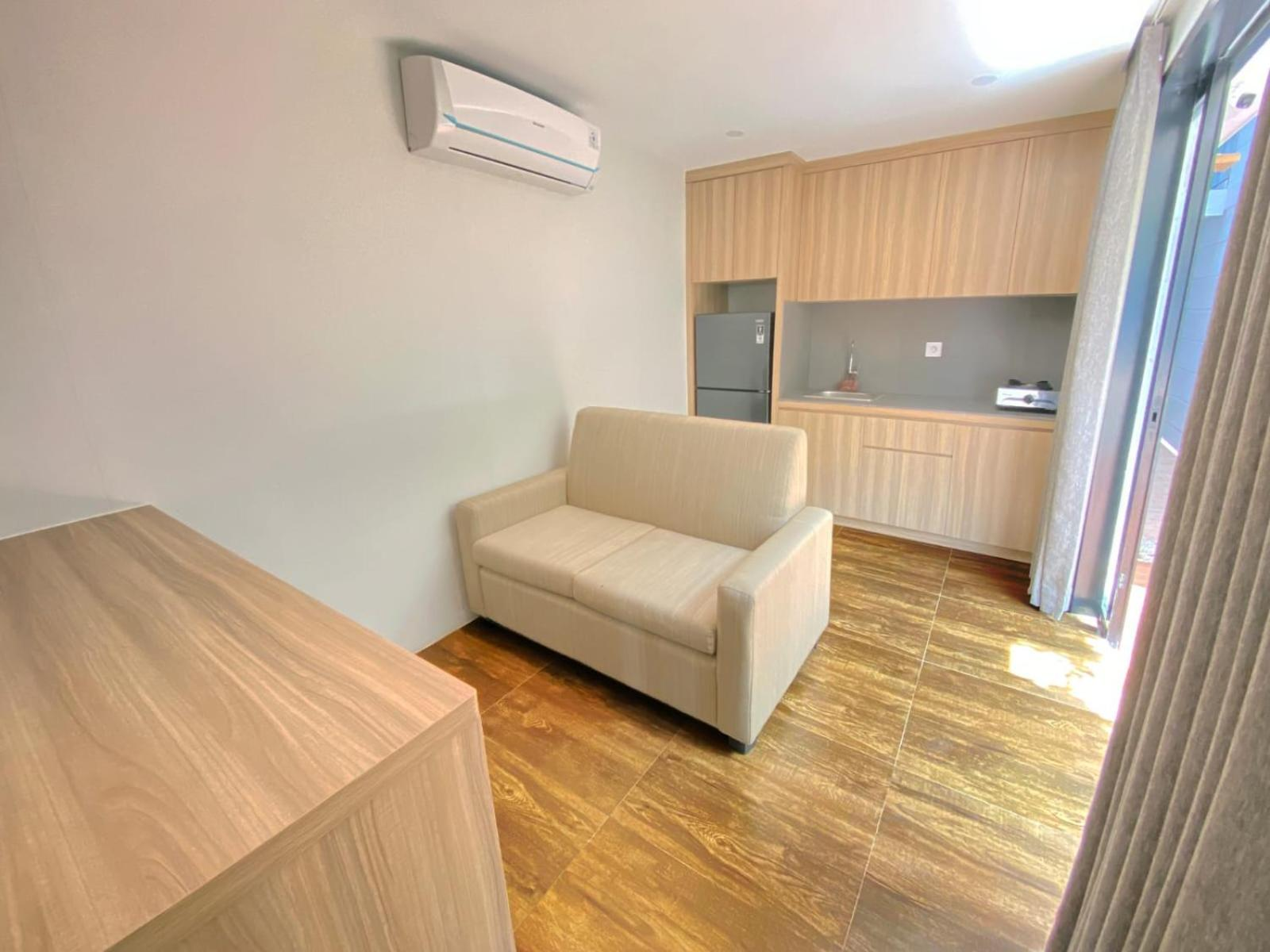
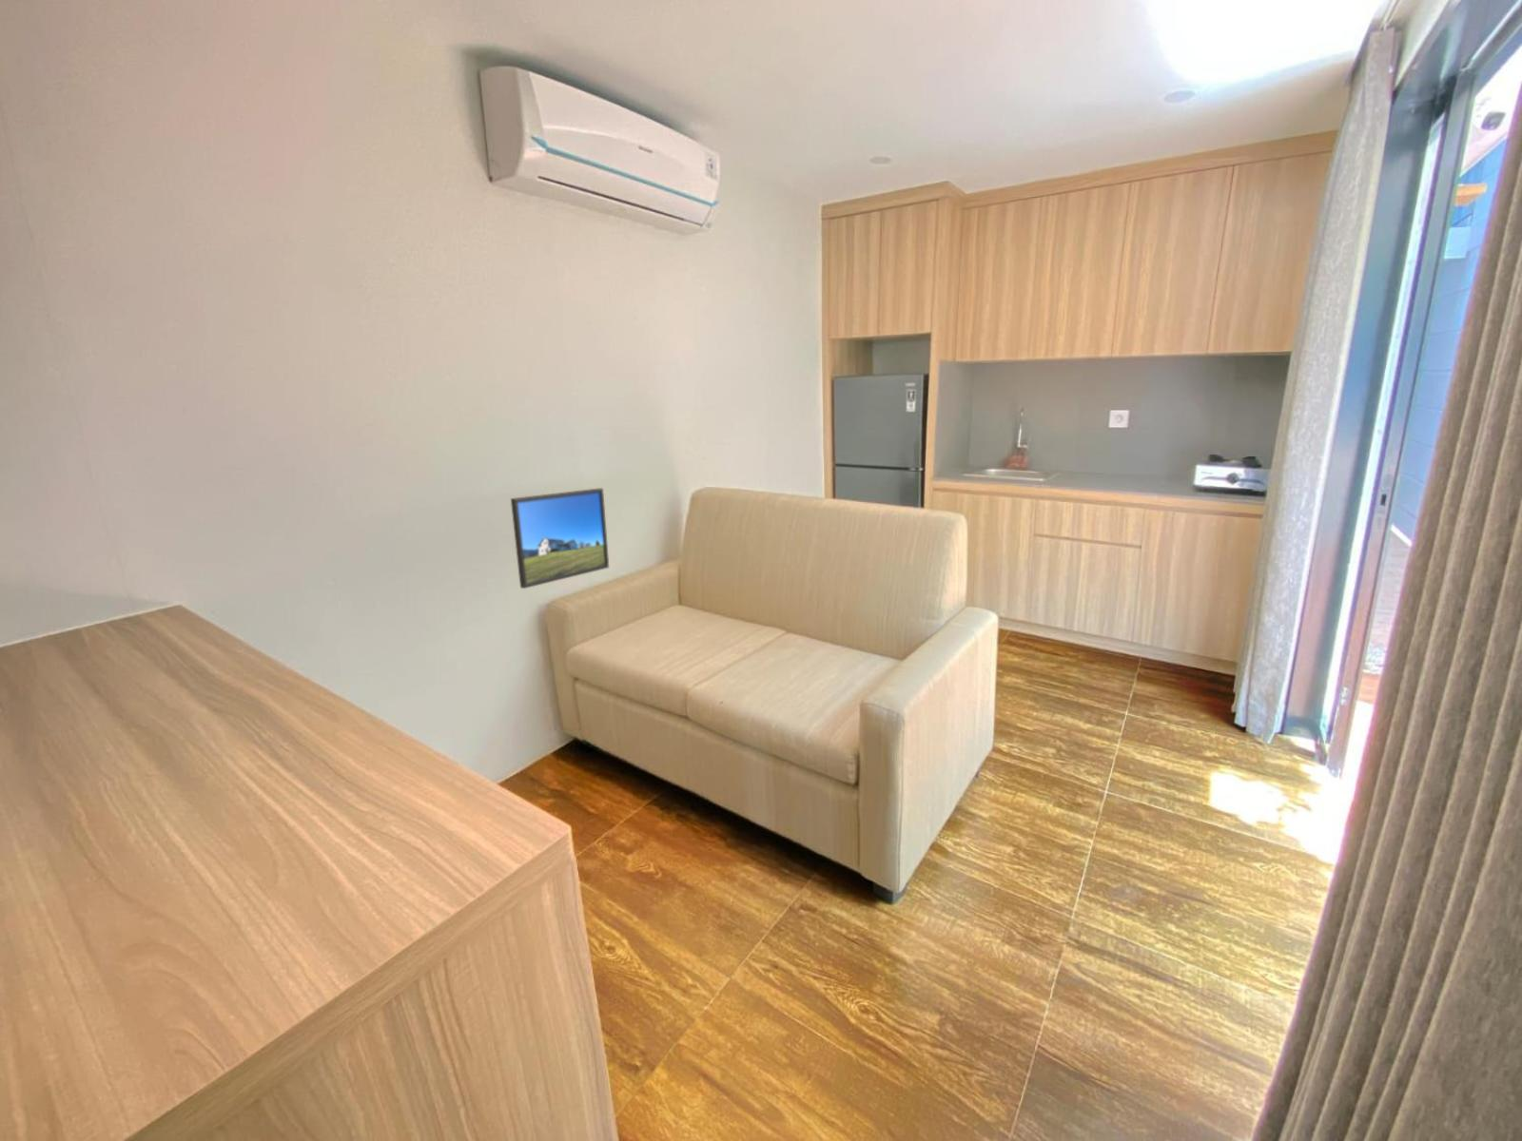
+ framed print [509,487,610,590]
